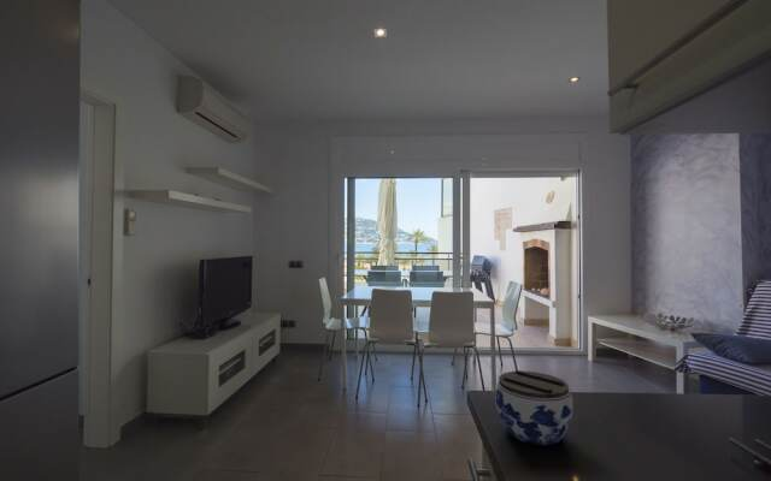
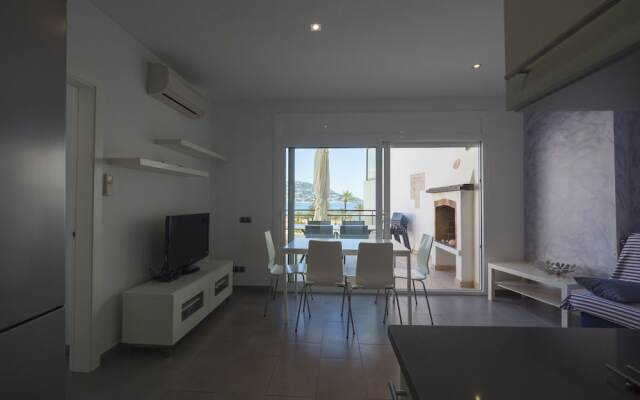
- jar [494,369,575,446]
